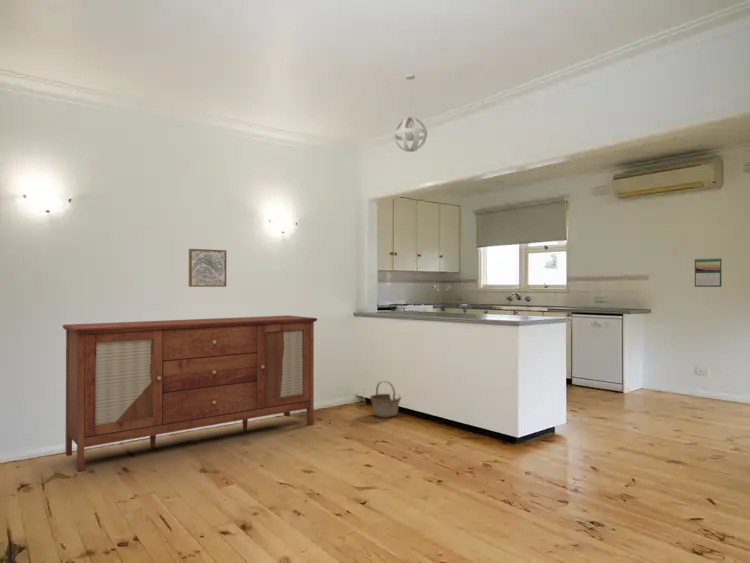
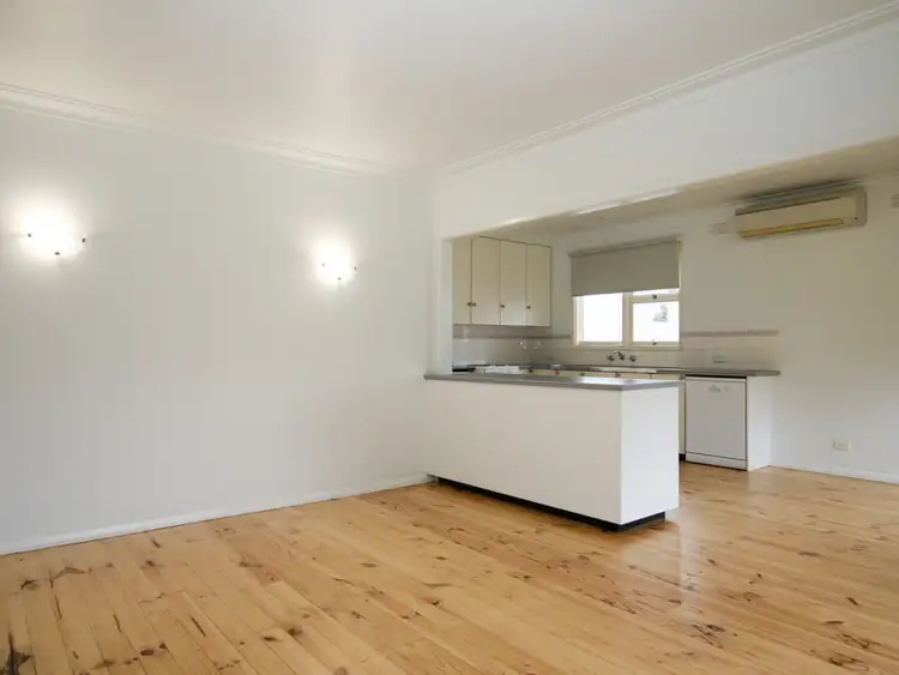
- wall art [188,248,228,288]
- basket [369,380,402,419]
- sideboard [61,314,318,472]
- pendant light [393,73,428,153]
- calendar [694,257,723,288]
